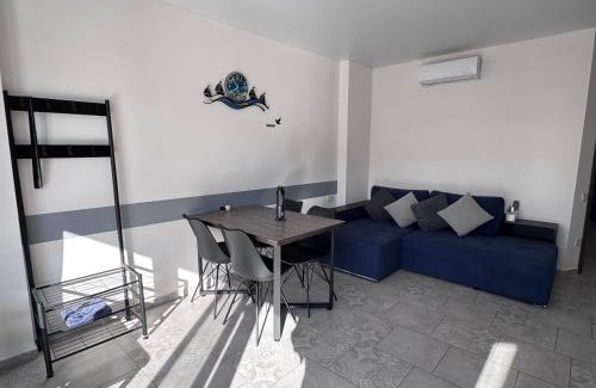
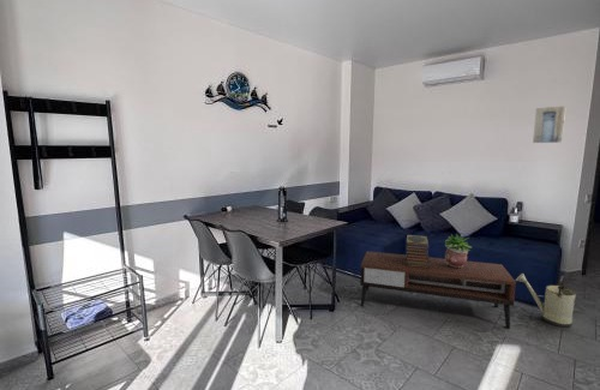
+ potted plant [444,233,472,268]
+ wall art [532,106,566,144]
+ book stack [404,234,430,269]
+ coffee table [359,251,517,330]
+ watering can [515,272,582,329]
